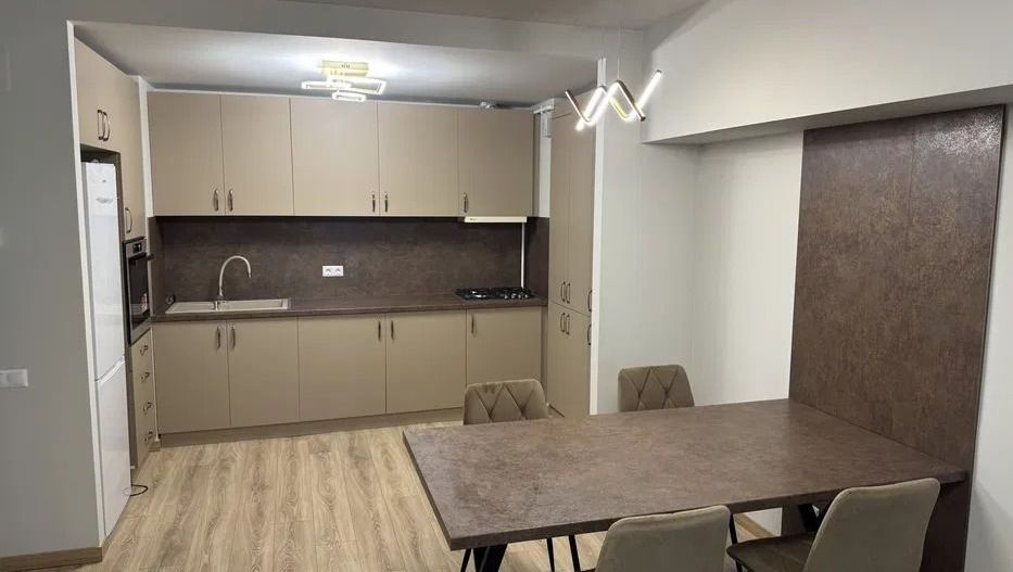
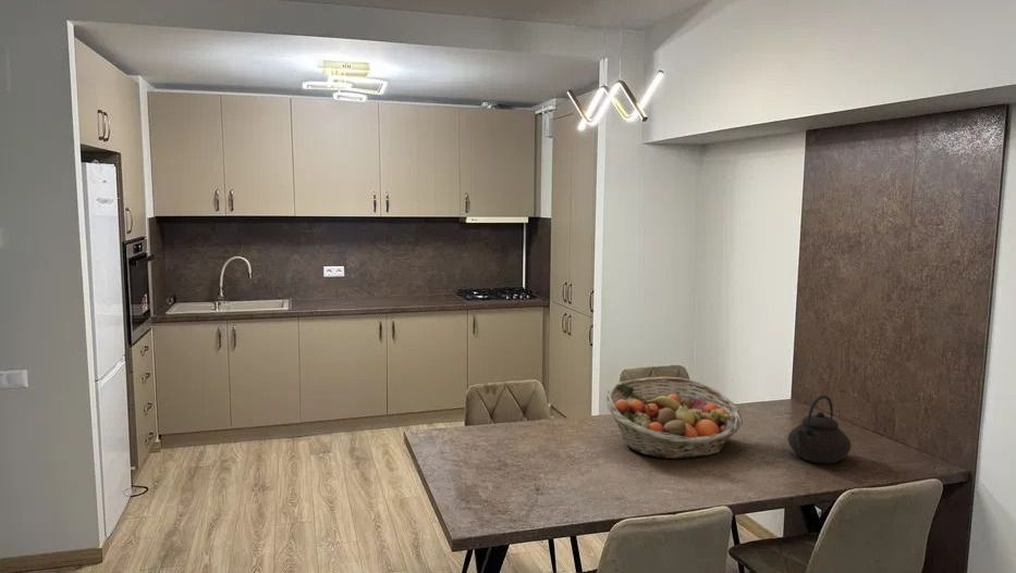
+ teapot [787,395,853,465]
+ fruit basket [604,376,744,460]
